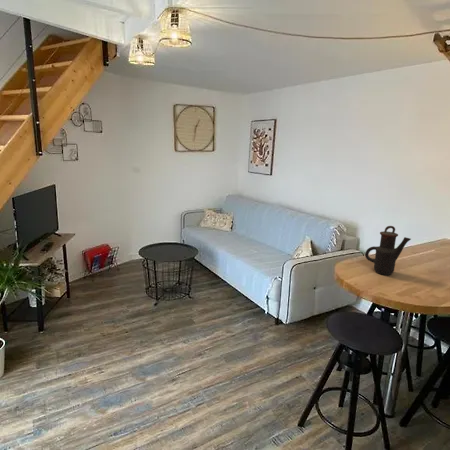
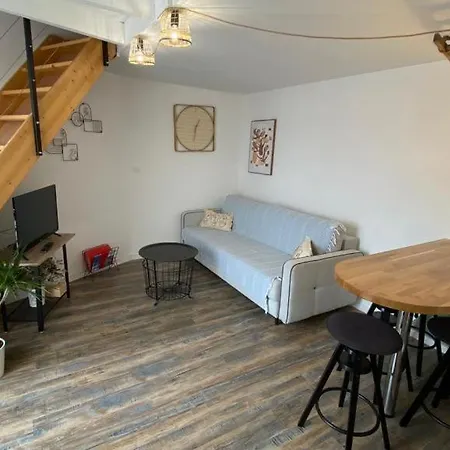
- teapot [364,225,412,276]
